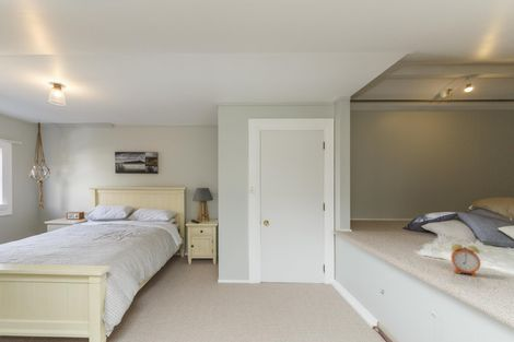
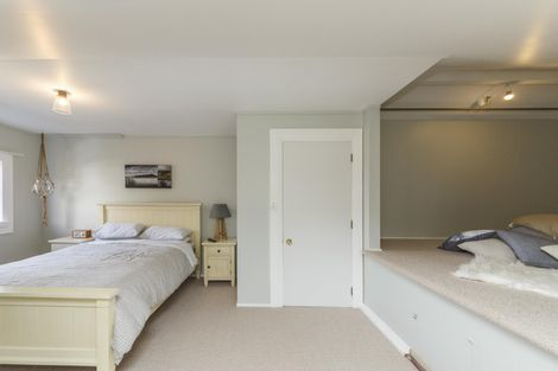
- alarm clock [449,238,482,278]
